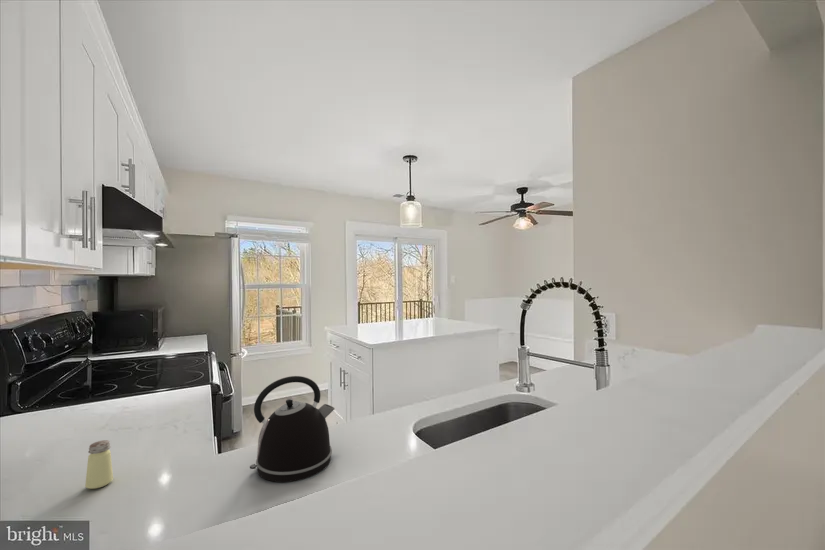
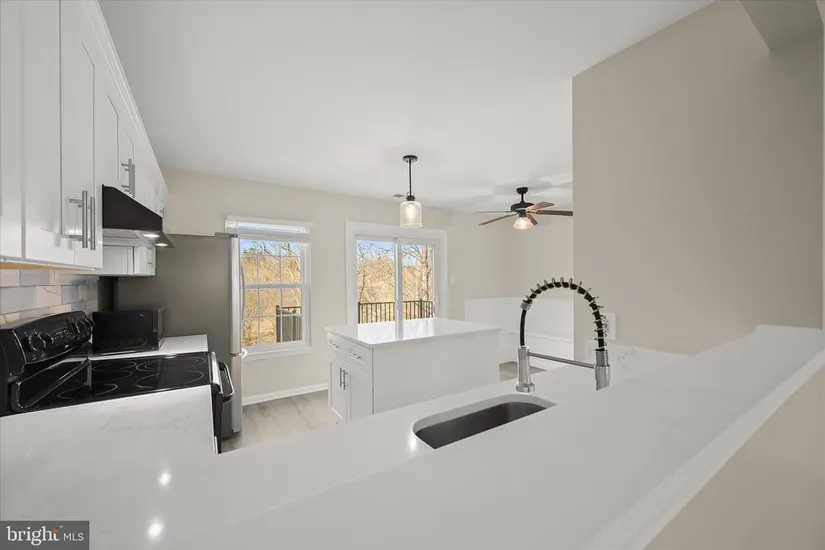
- saltshaker [84,439,114,490]
- kettle [249,375,336,483]
